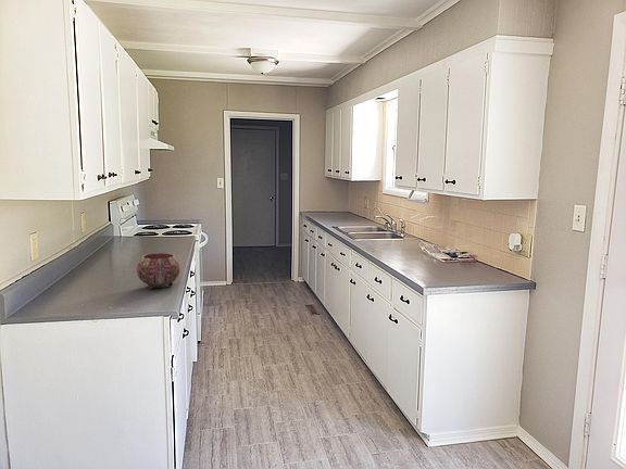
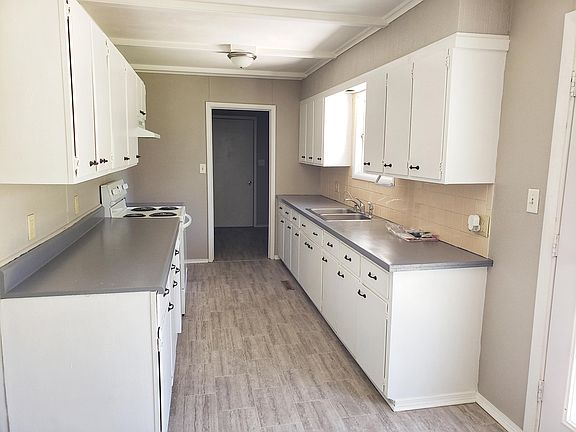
- bowl [136,252,181,291]
